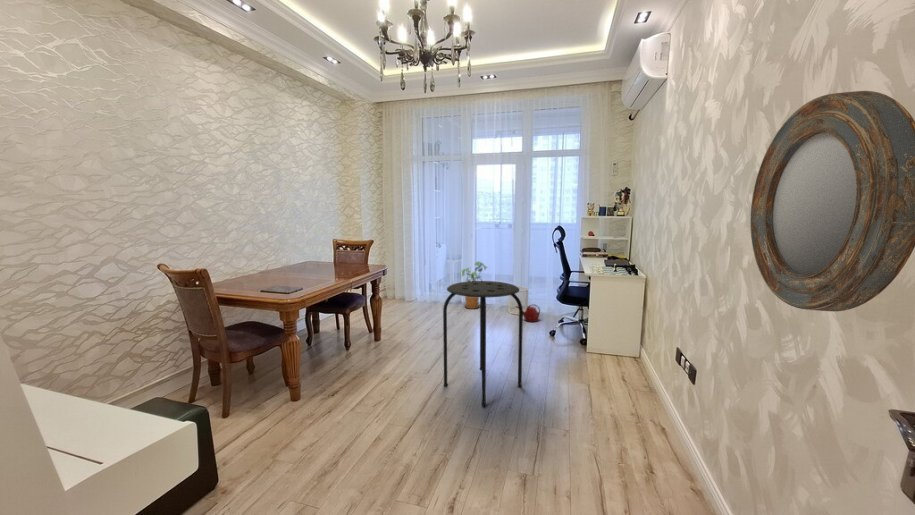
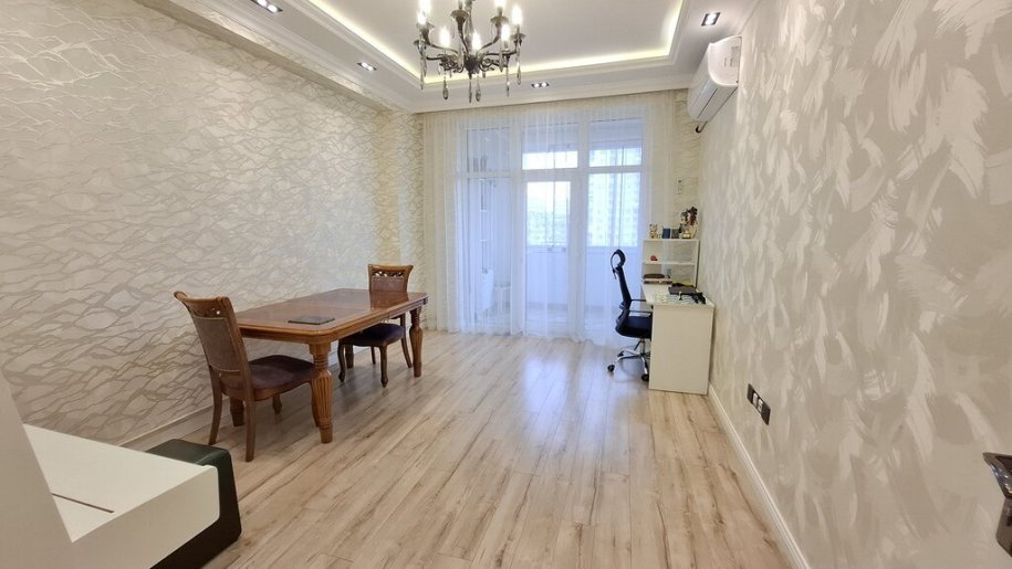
- house plant [461,260,490,310]
- watering can [516,303,541,323]
- stool [442,280,524,408]
- home mirror [750,90,915,312]
- wastebasket [507,285,529,316]
